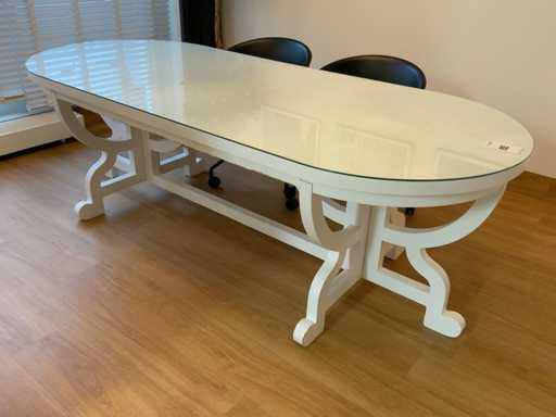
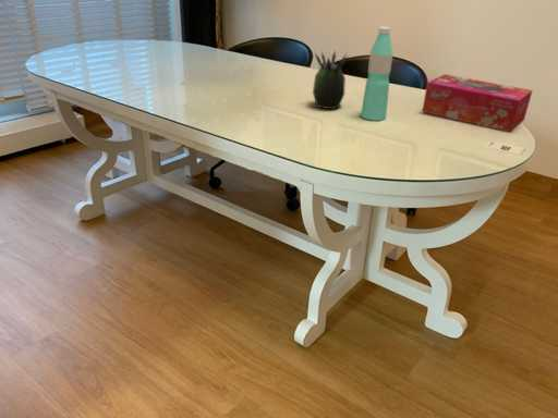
+ tissue box [421,73,534,133]
+ succulent plant [312,49,351,110]
+ water bottle [360,26,393,122]
